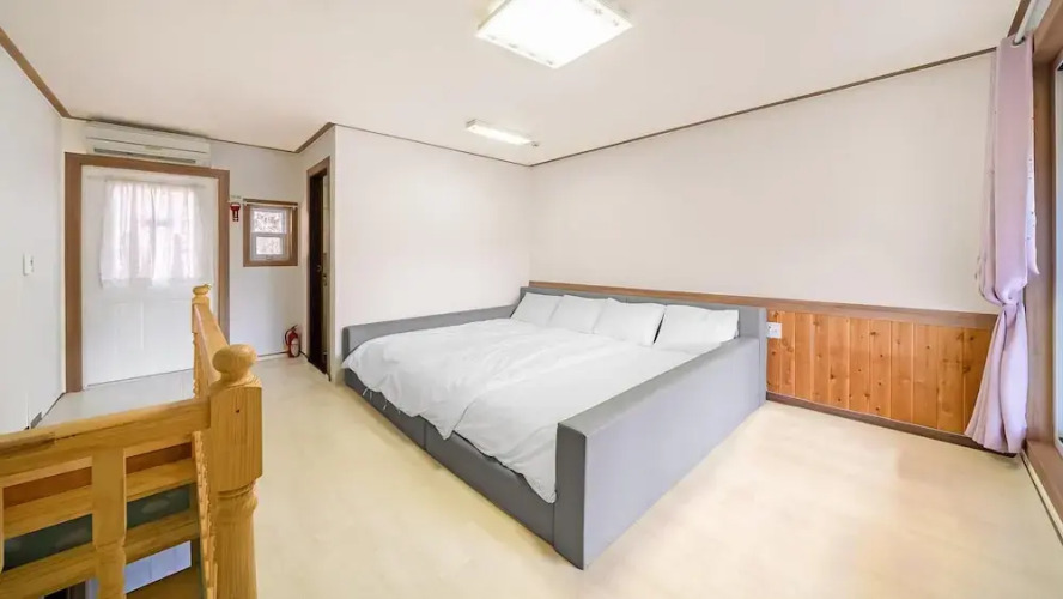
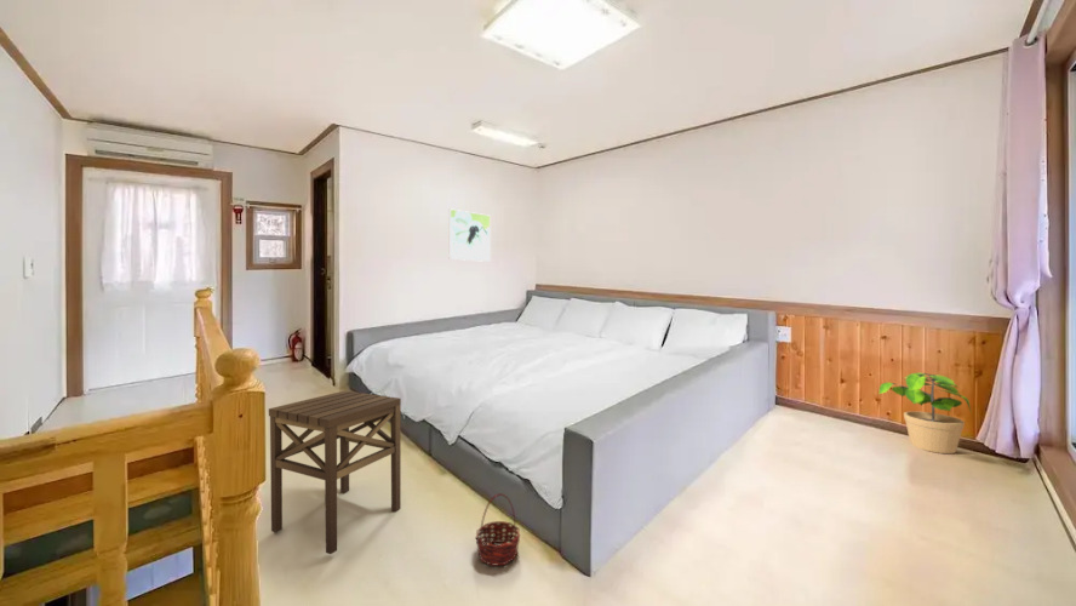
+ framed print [448,207,492,263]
+ side table [268,389,402,555]
+ basket [475,492,521,567]
+ potted plant [877,372,973,454]
